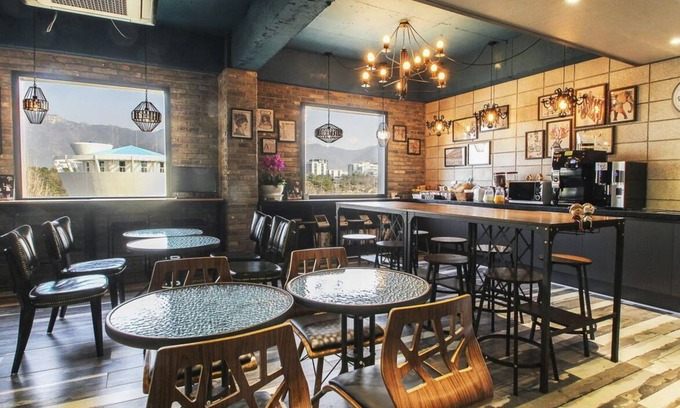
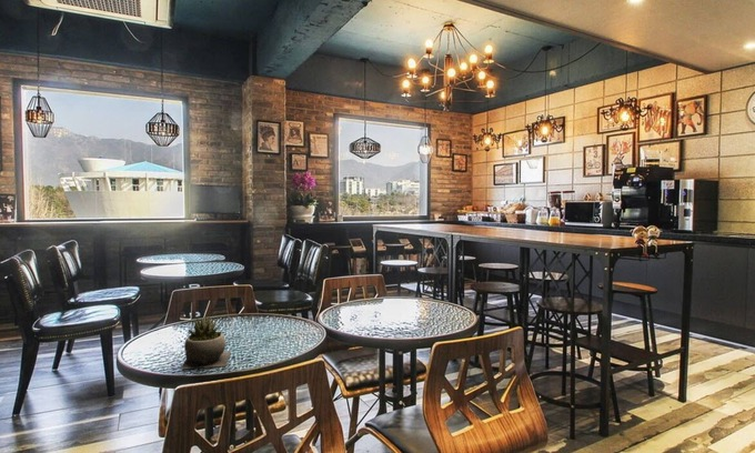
+ succulent plant [180,315,232,370]
